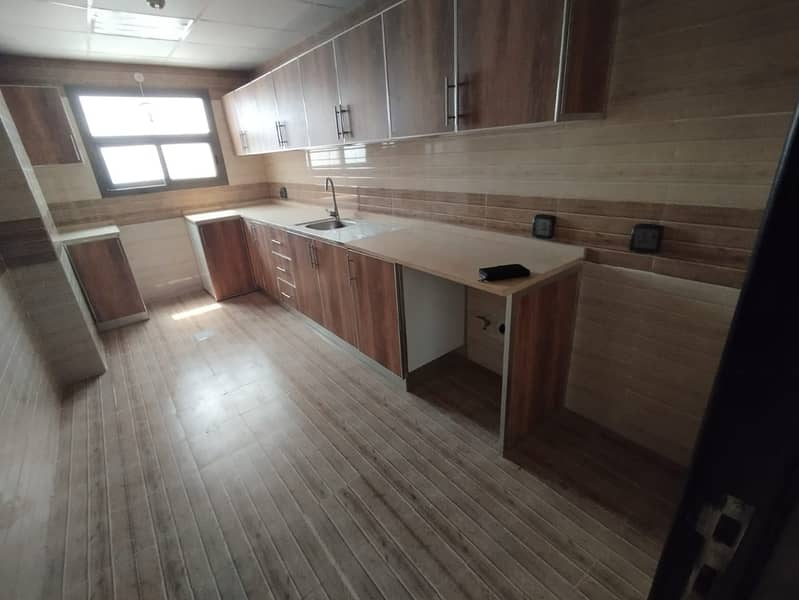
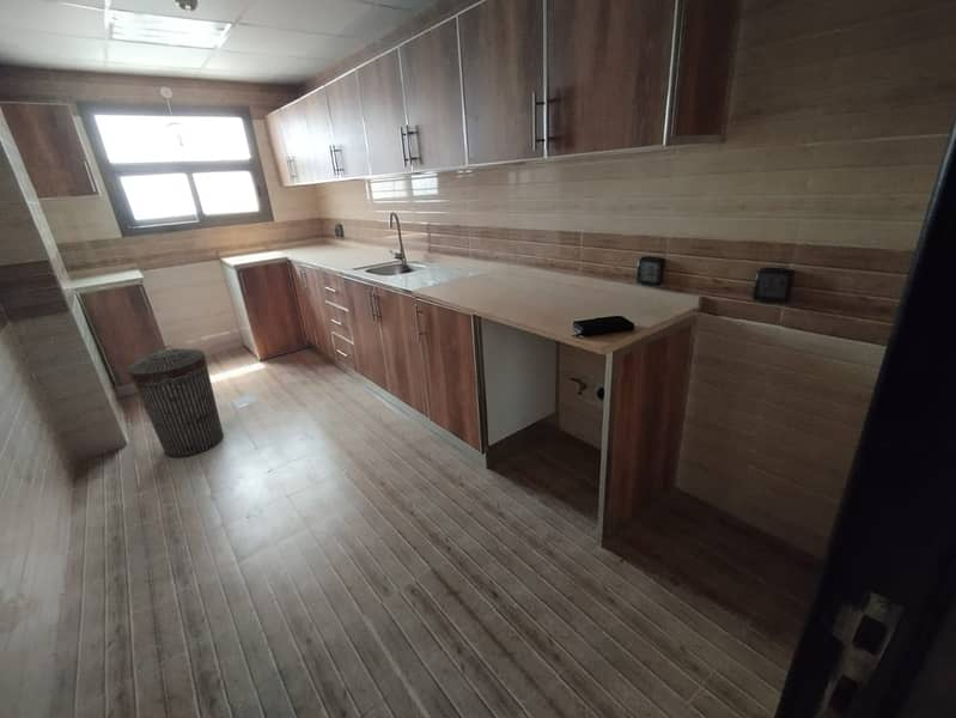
+ trash can [127,345,225,458]
